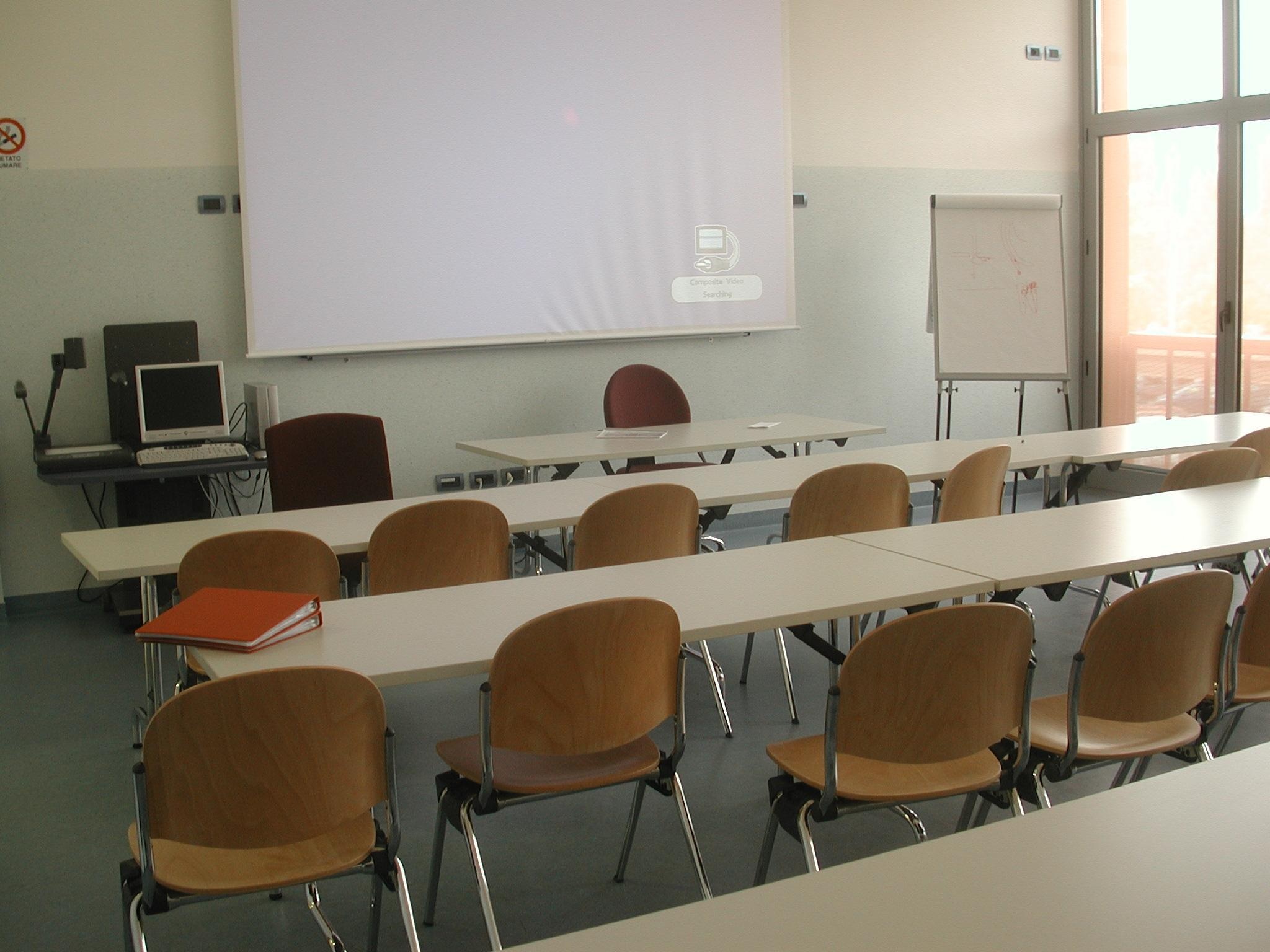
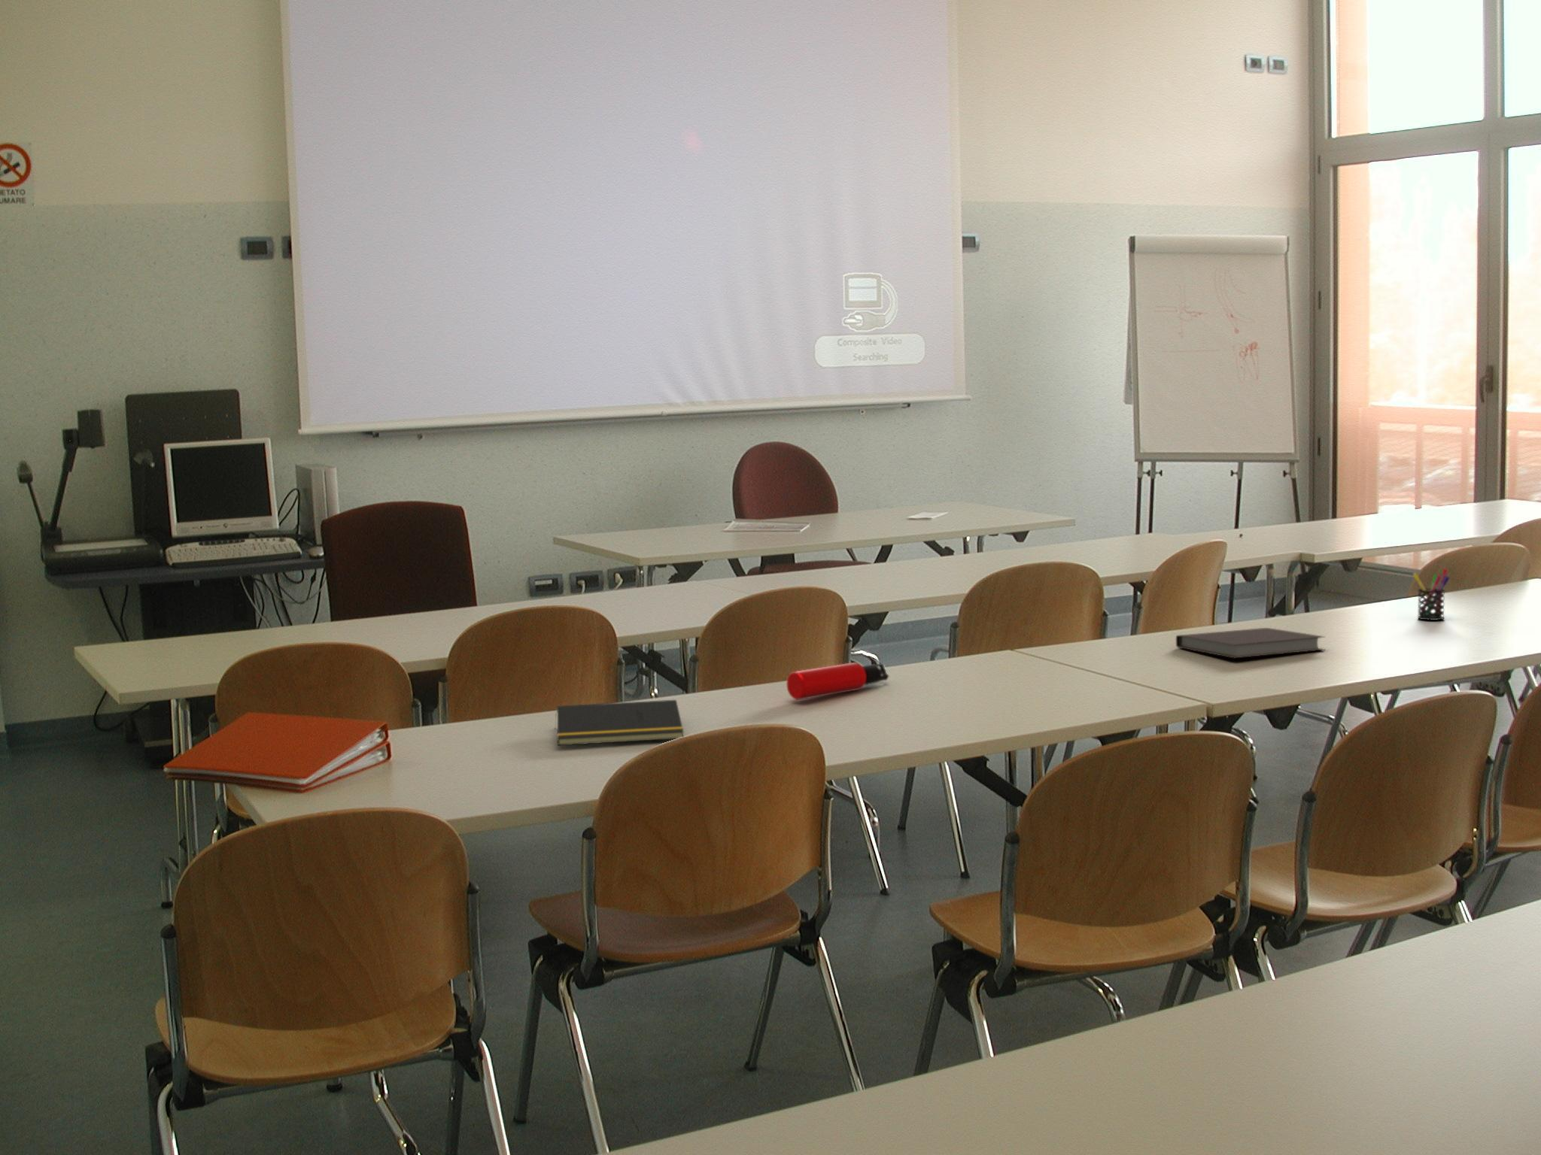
+ notepad [553,699,684,746]
+ notebook [1176,627,1326,660]
+ pen holder [1412,568,1450,621]
+ water bottle [785,661,889,700]
